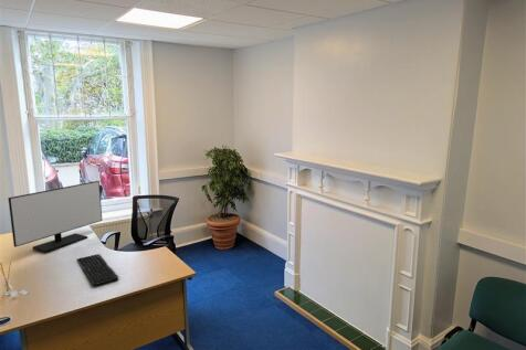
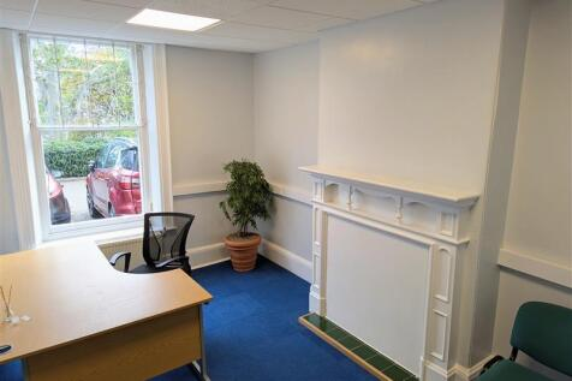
- computer keyboard [76,253,119,287]
- monitor [7,180,103,254]
